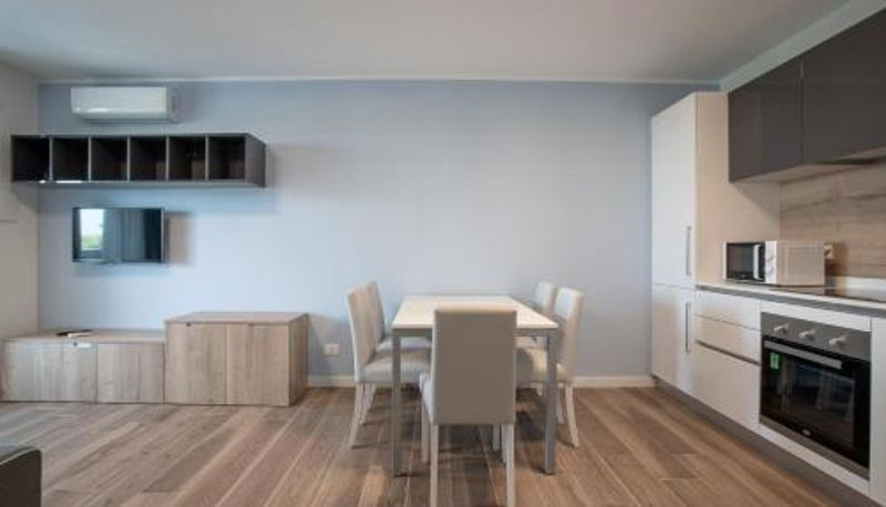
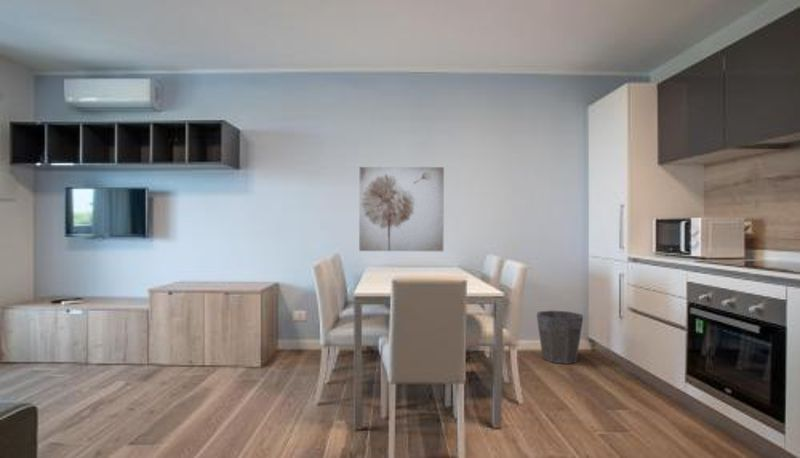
+ waste bin [536,309,584,365]
+ wall art [358,166,445,252]
